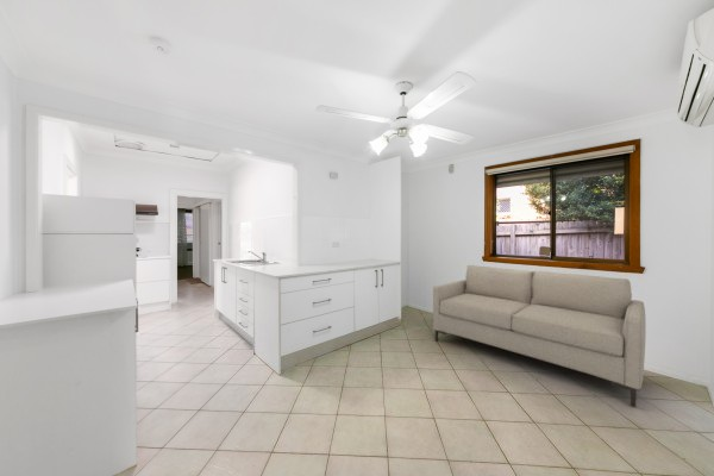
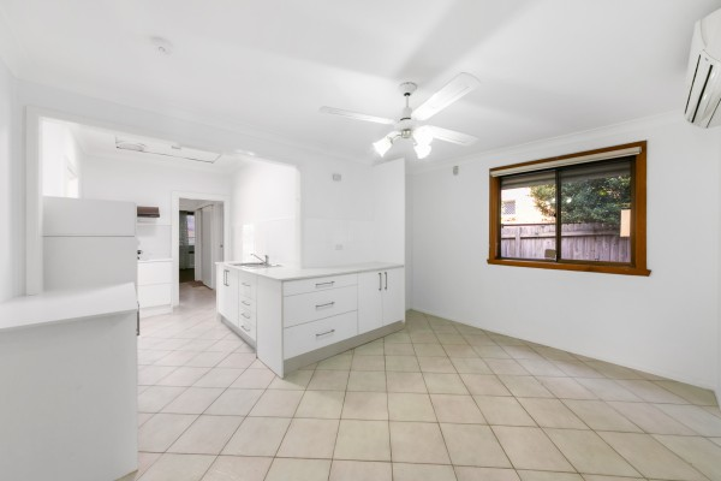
- sofa [432,264,647,408]
